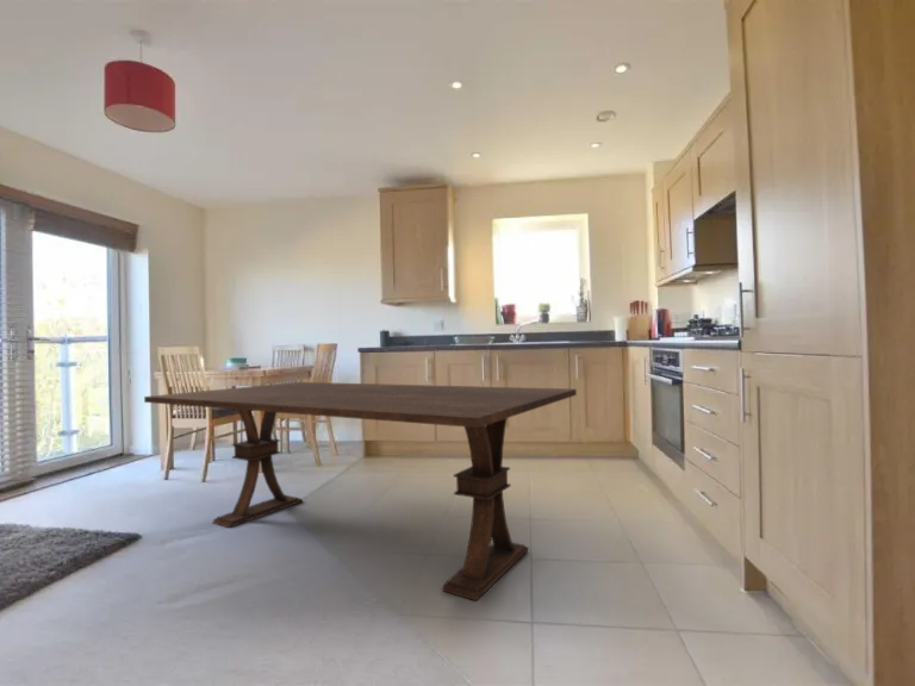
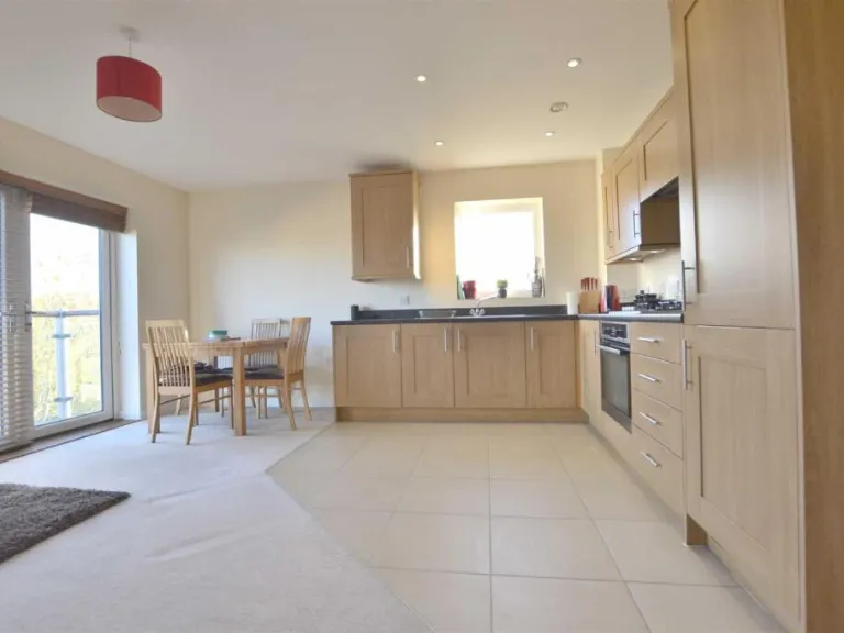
- dining table [143,381,578,601]
